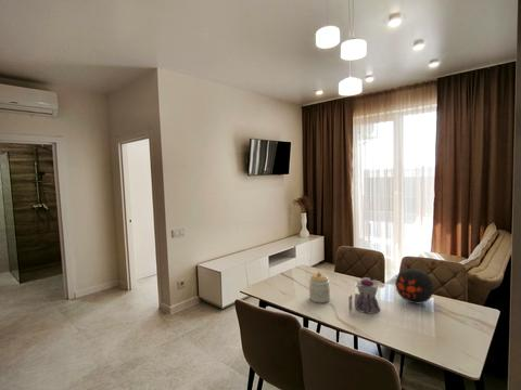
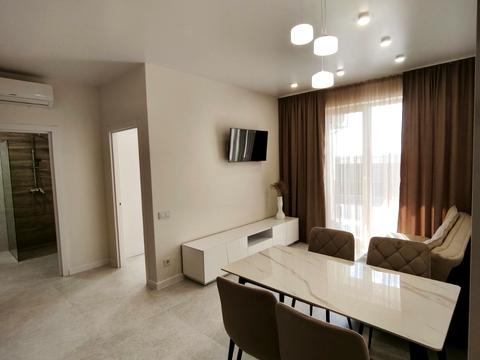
- jar [308,271,331,303]
- teapot [347,276,384,315]
- decorative ball [394,268,434,304]
